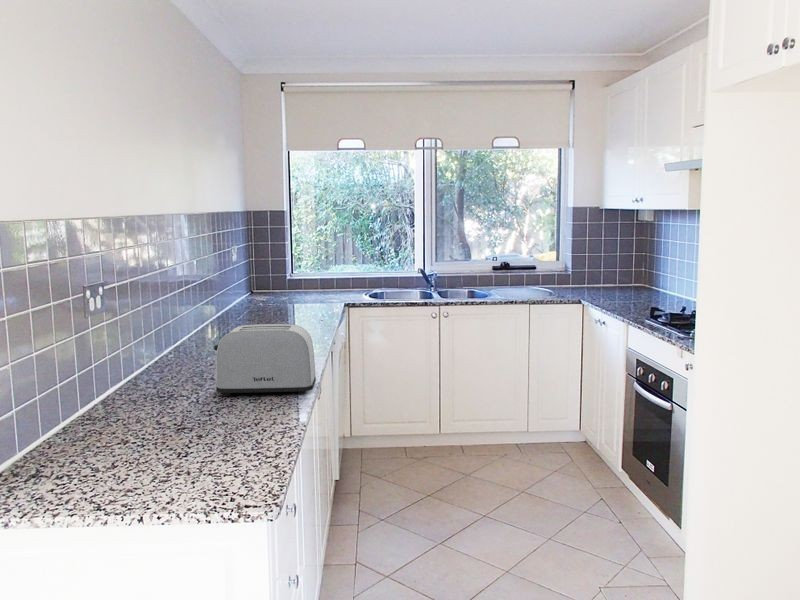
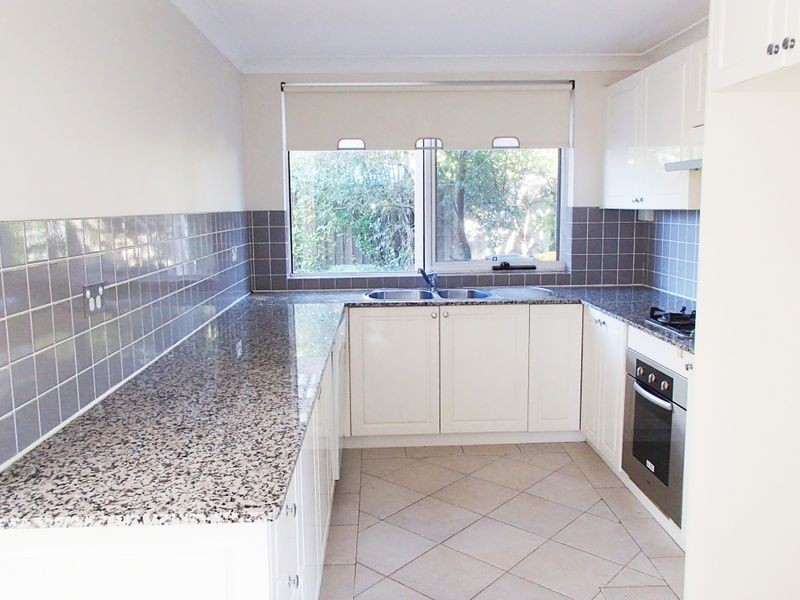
- toaster [213,323,317,397]
